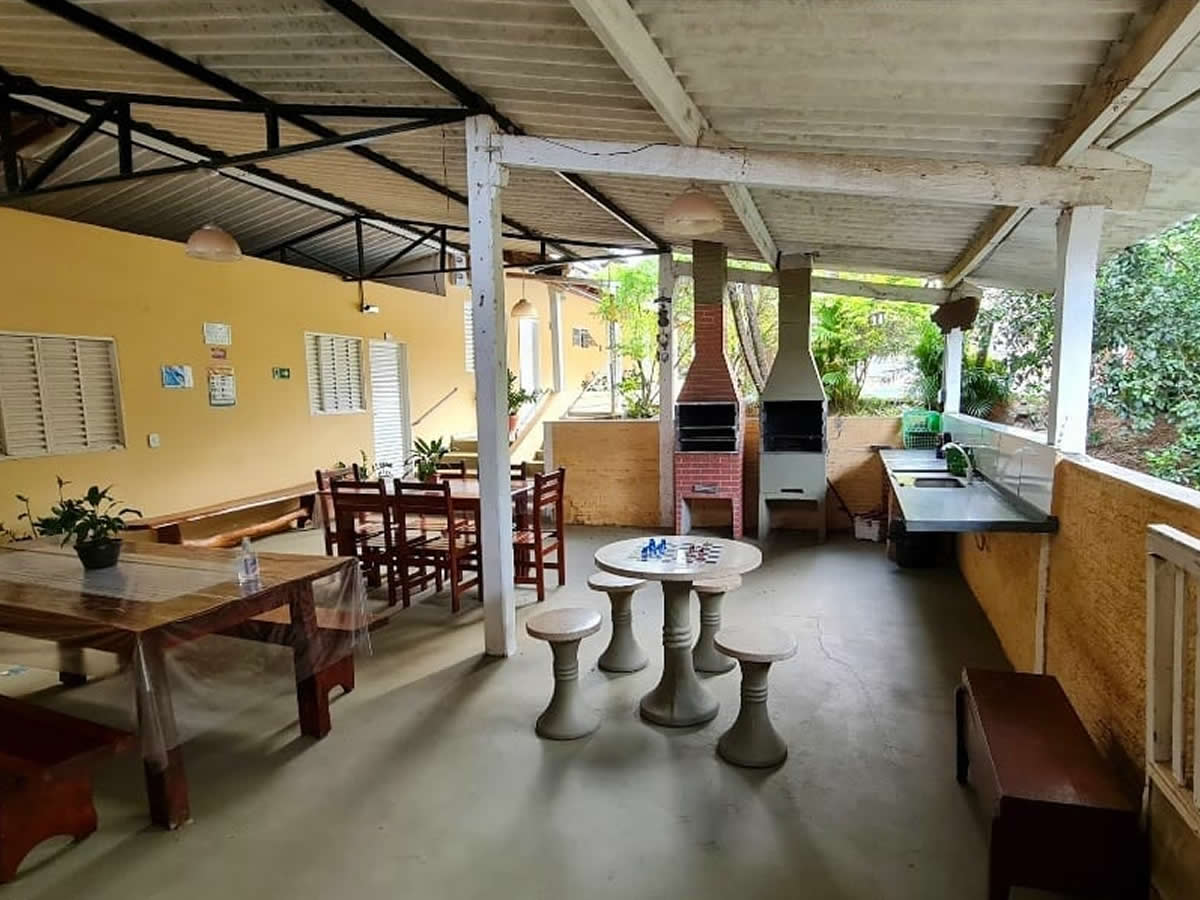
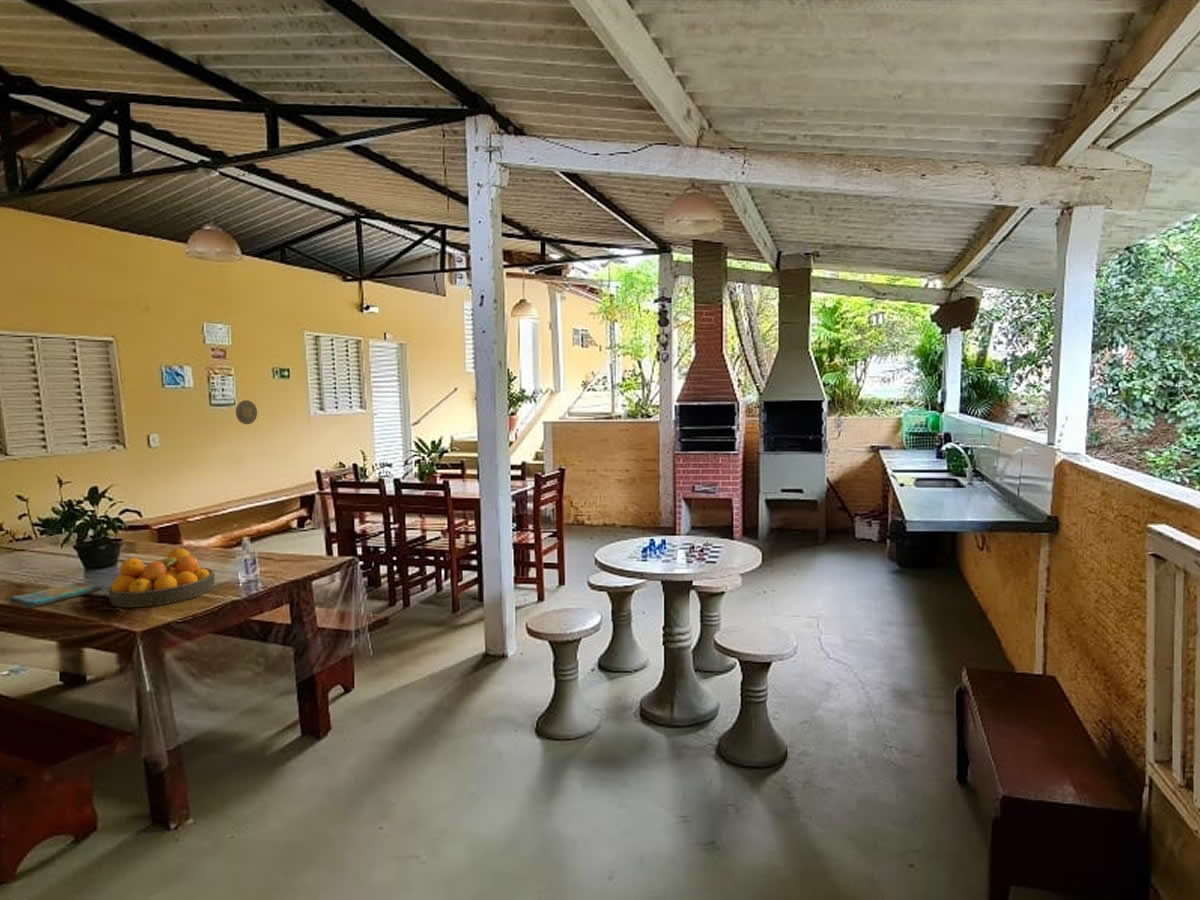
+ decorative plate [235,399,258,425]
+ fruit bowl [108,547,216,608]
+ dish towel [8,581,102,609]
